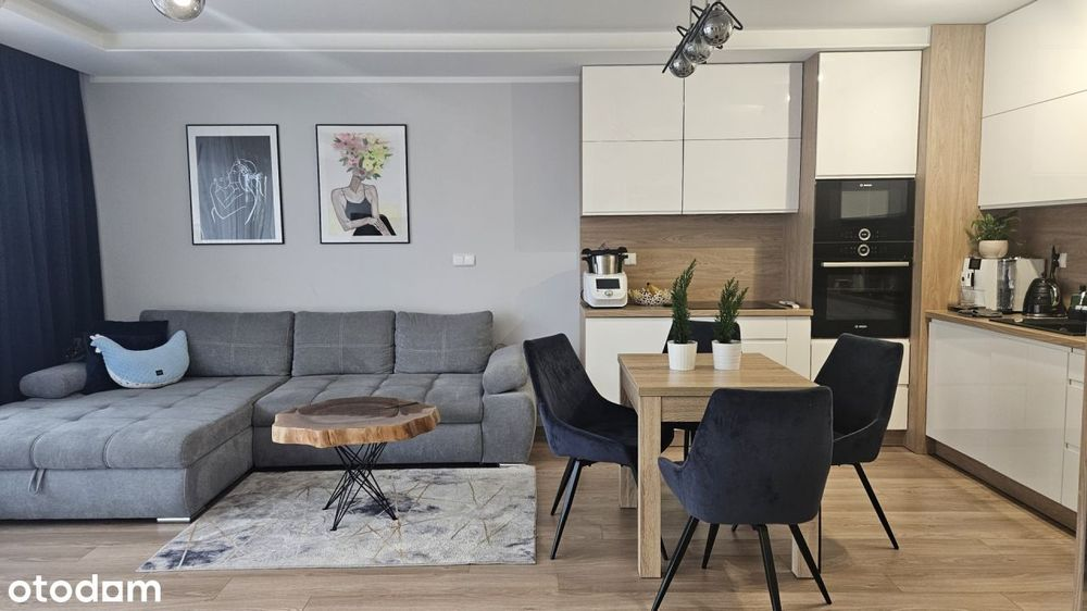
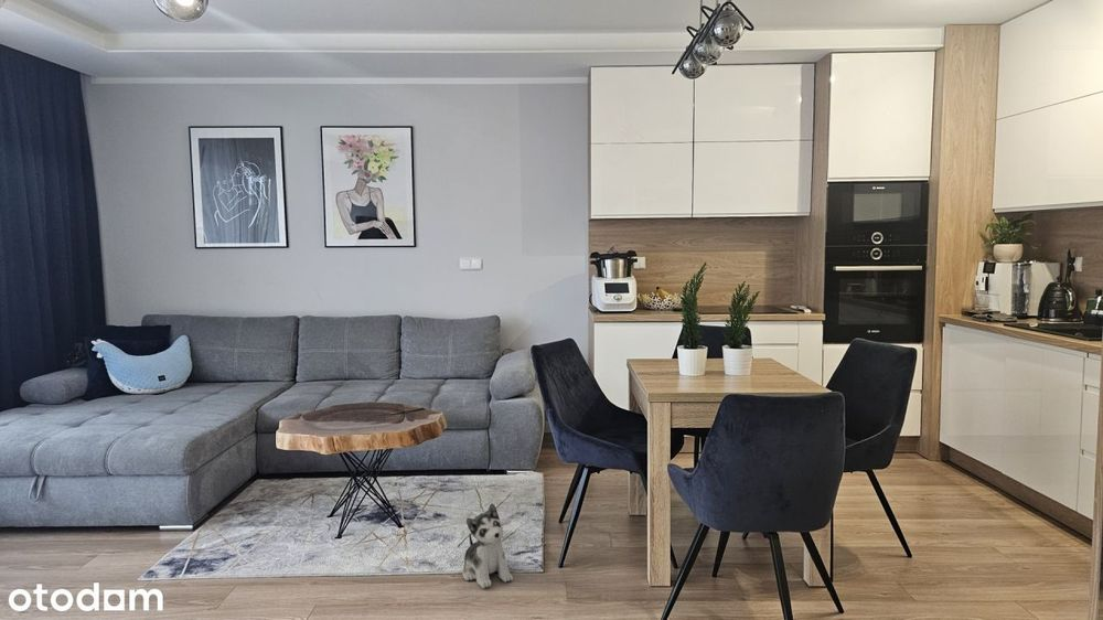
+ plush toy [461,503,514,589]
